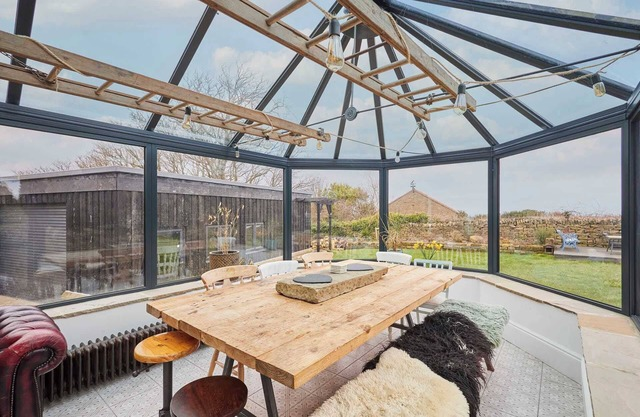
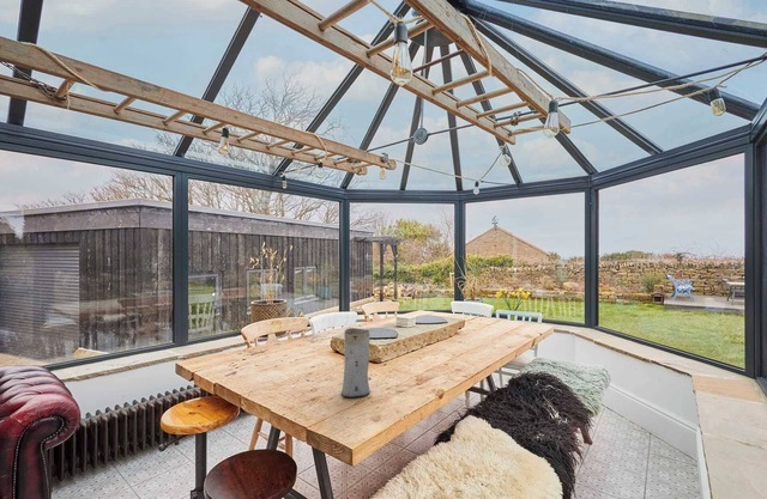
+ vase [340,327,370,398]
